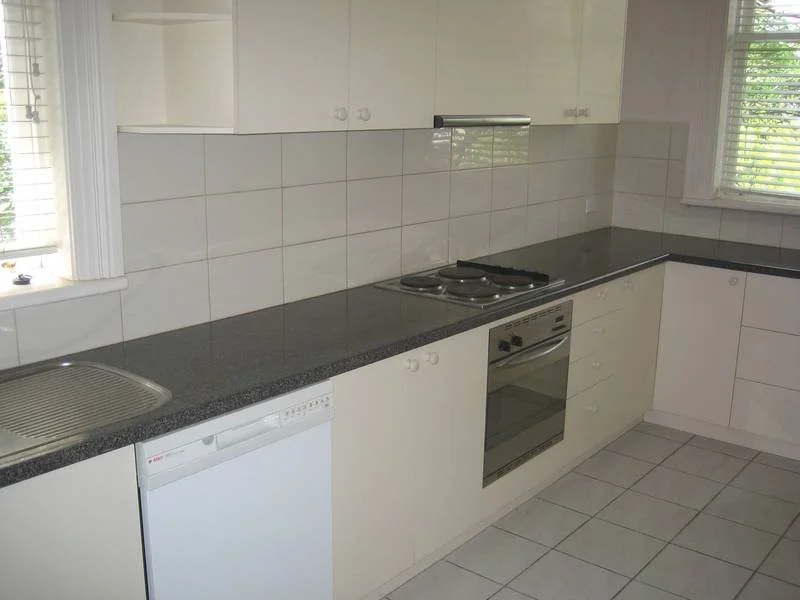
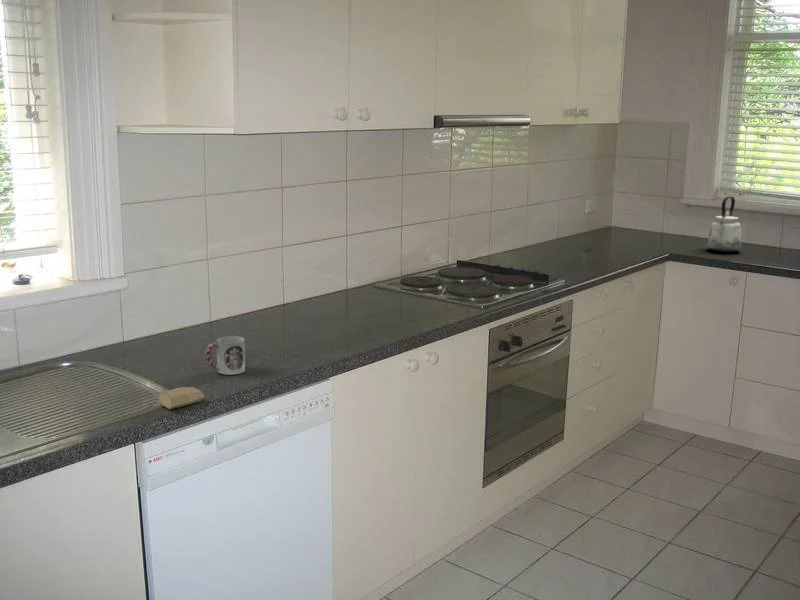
+ kettle [706,196,742,253]
+ cup [204,335,246,376]
+ soap bar [158,386,206,410]
